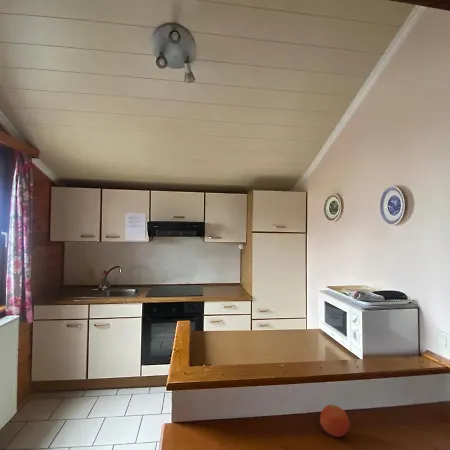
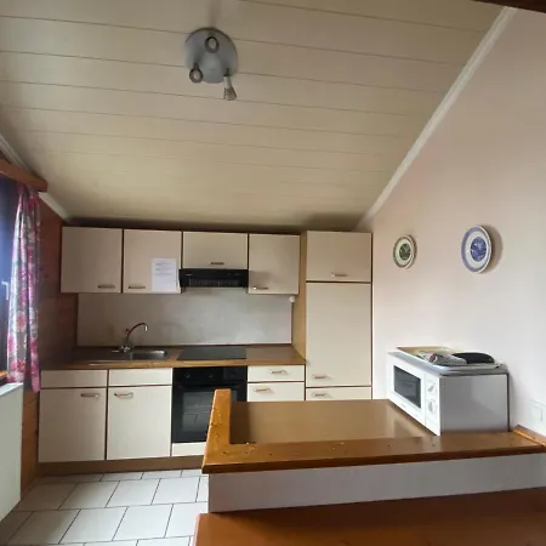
- fruit [319,404,351,438]
